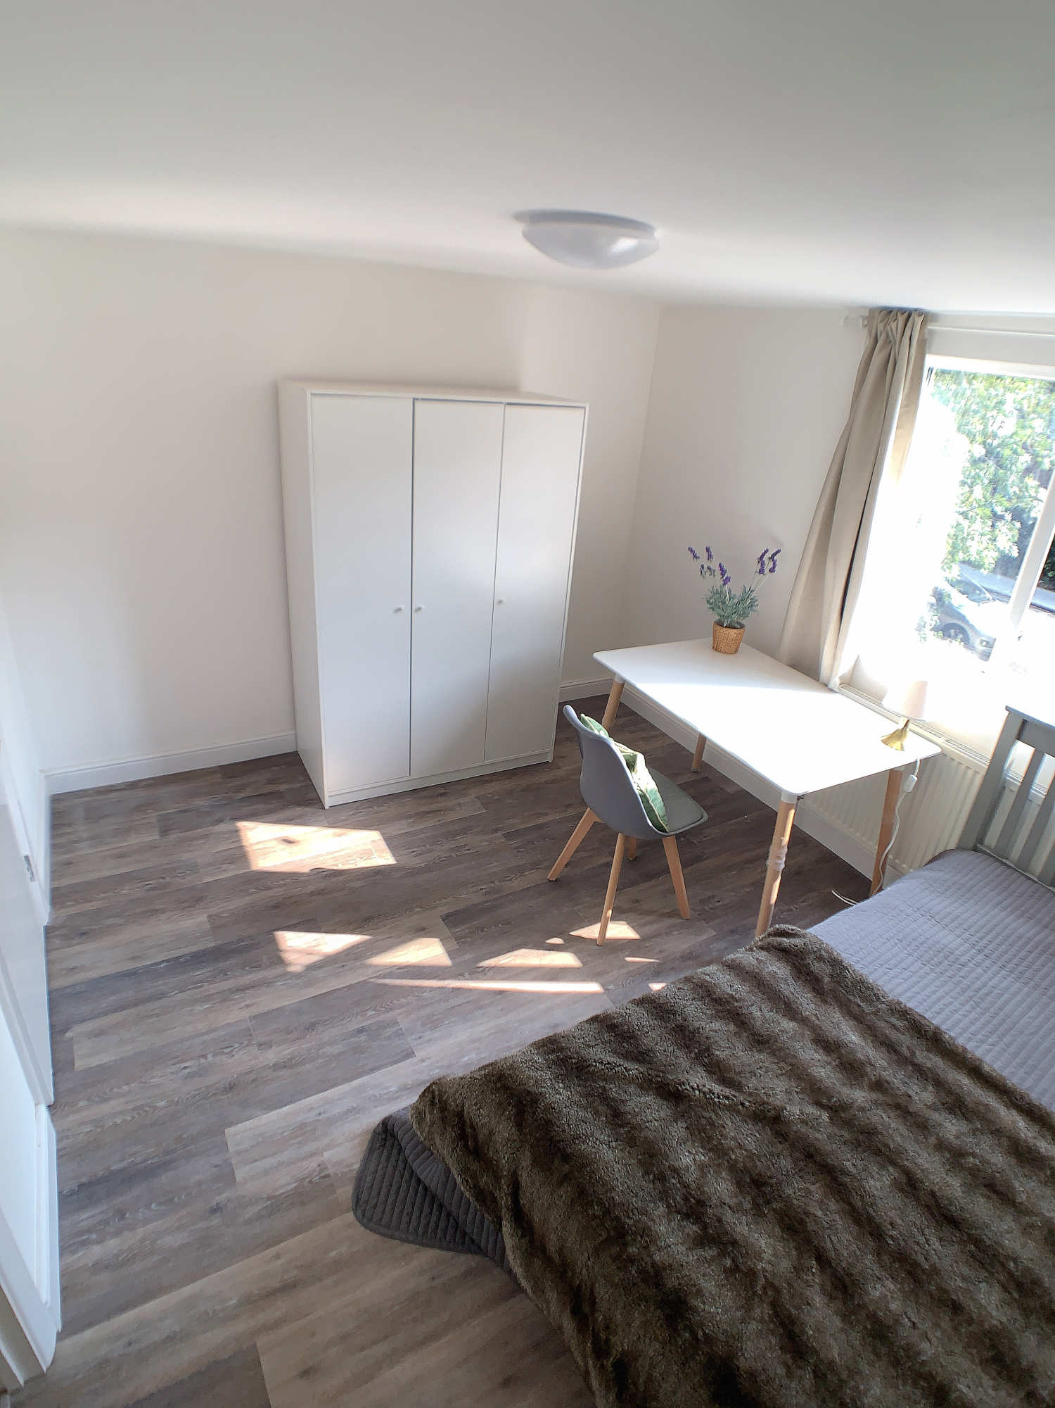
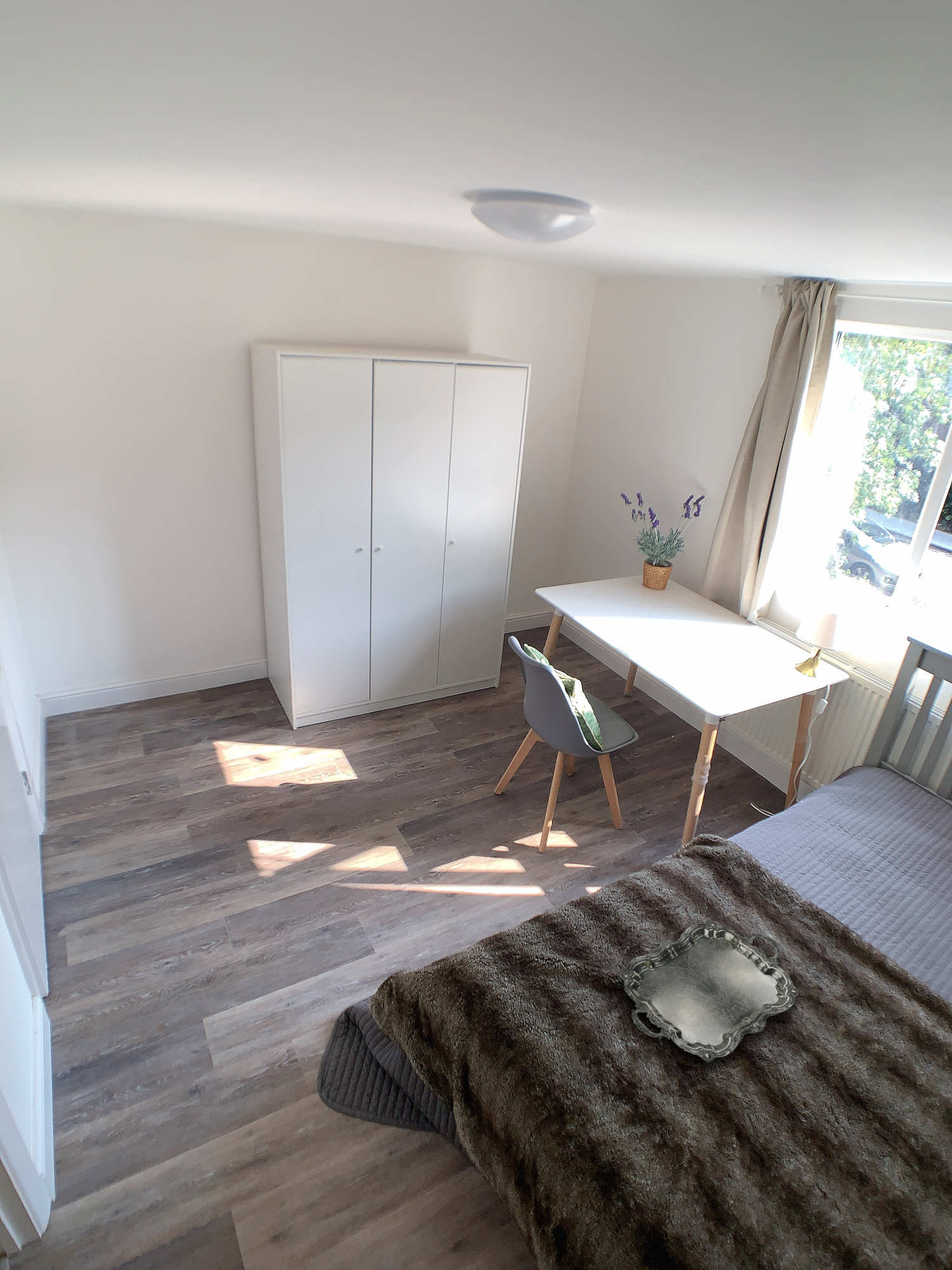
+ serving tray [618,919,801,1063]
